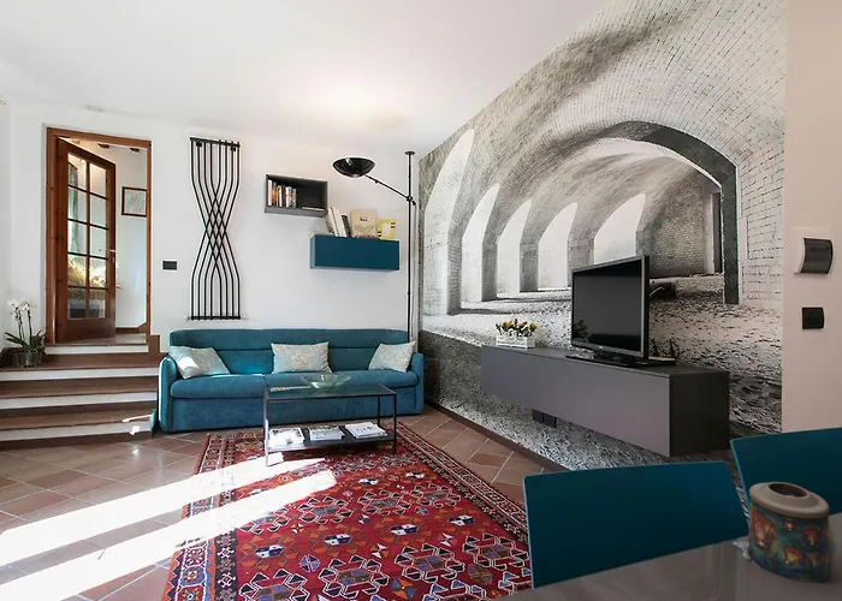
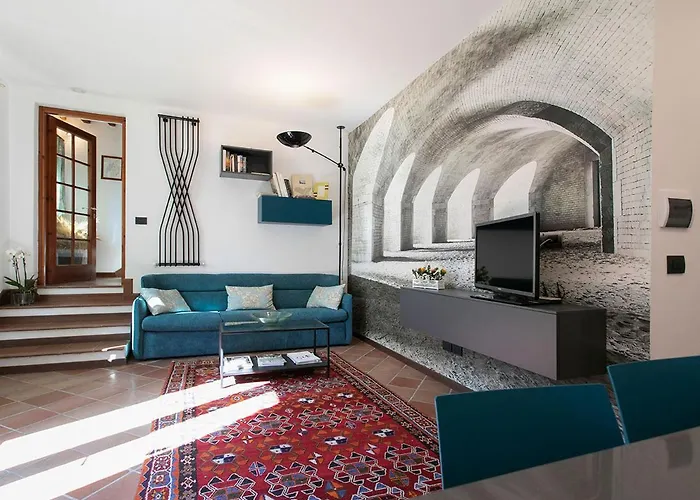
- candle [731,481,831,584]
